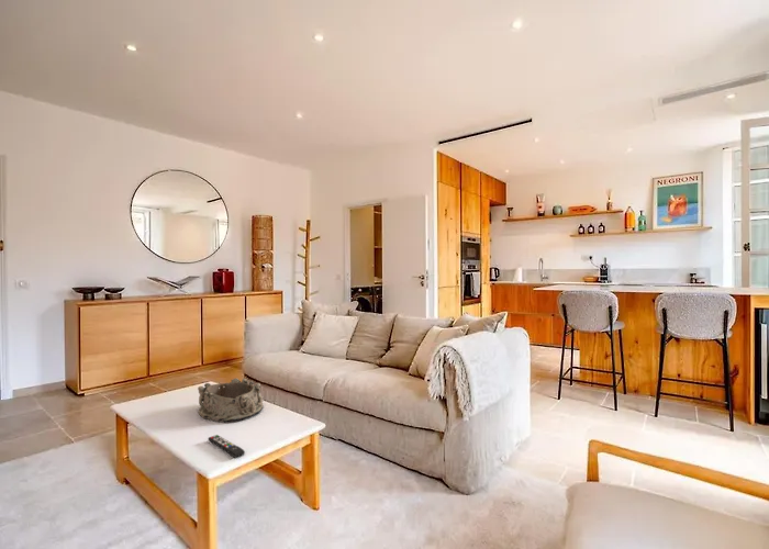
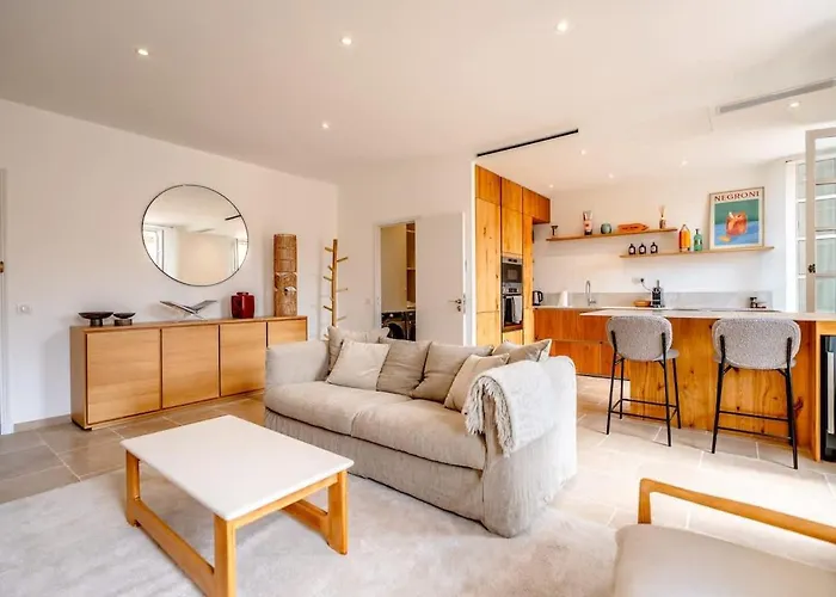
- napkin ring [197,378,265,423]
- remote control [207,434,246,459]
